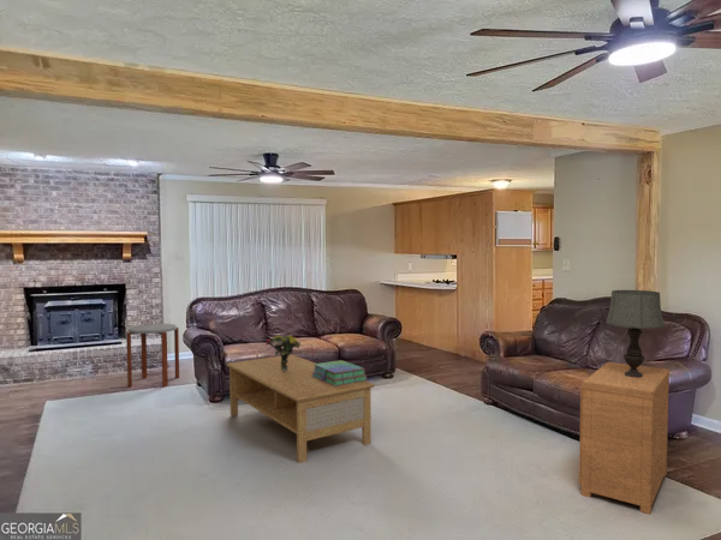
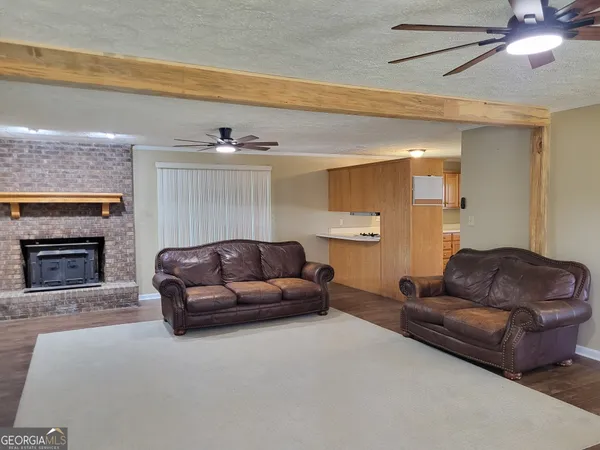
- side table [125,323,180,388]
- bouquet [266,334,303,371]
- nightstand [578,361,671,515]
- coffee table [225,354,376,464]
- stack of books [312,359,368,386]
- table lamp [604,289,666,378]
